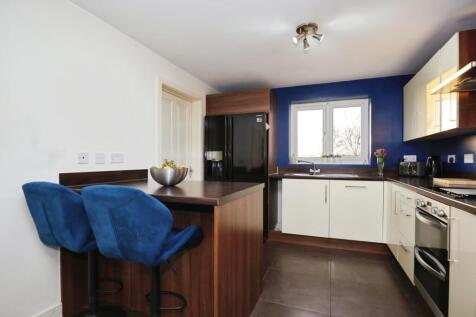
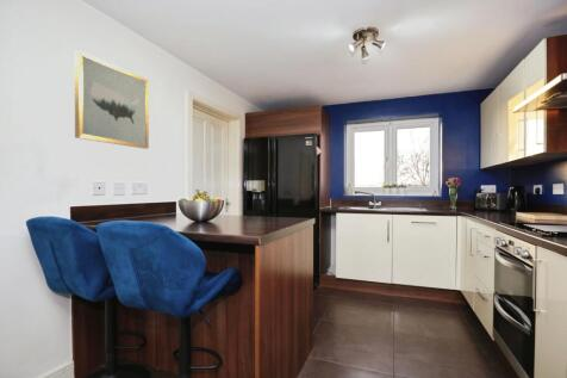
+ wall art [74,49,150,150]
